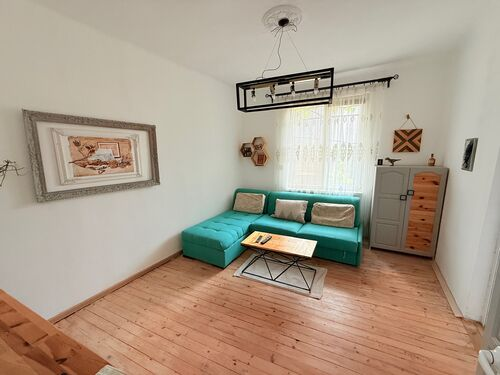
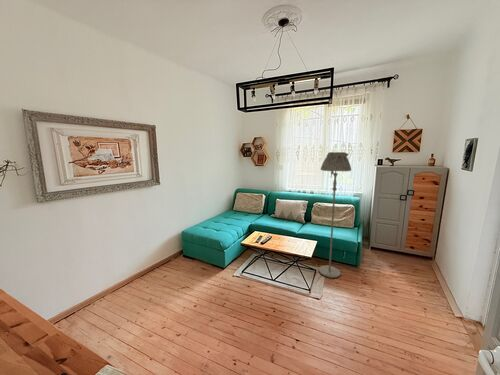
+ floor lamp [318,151,352,279]
